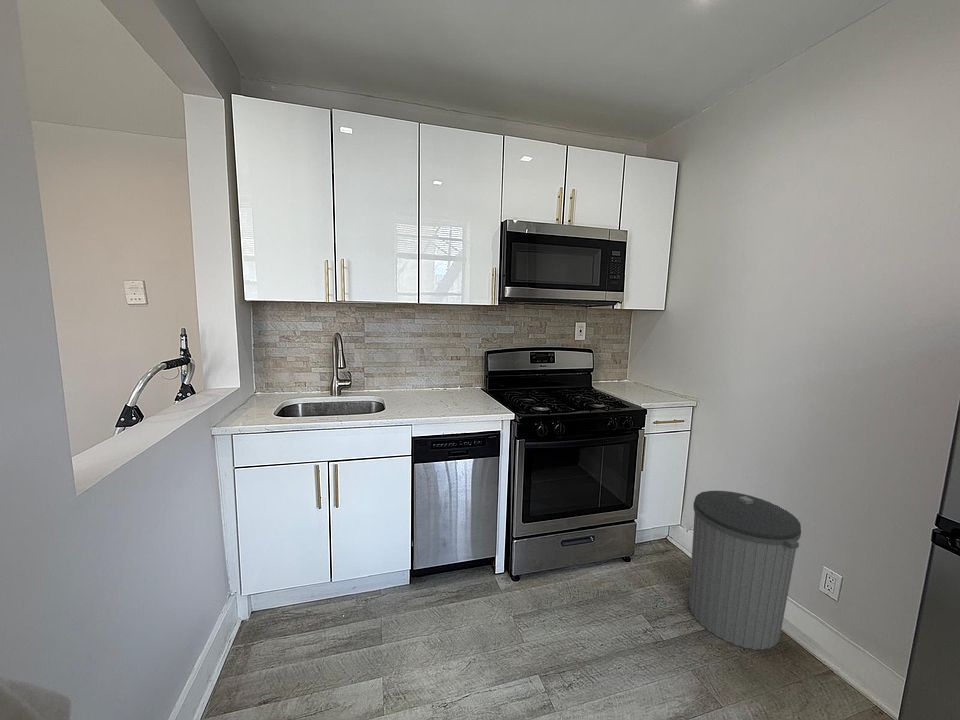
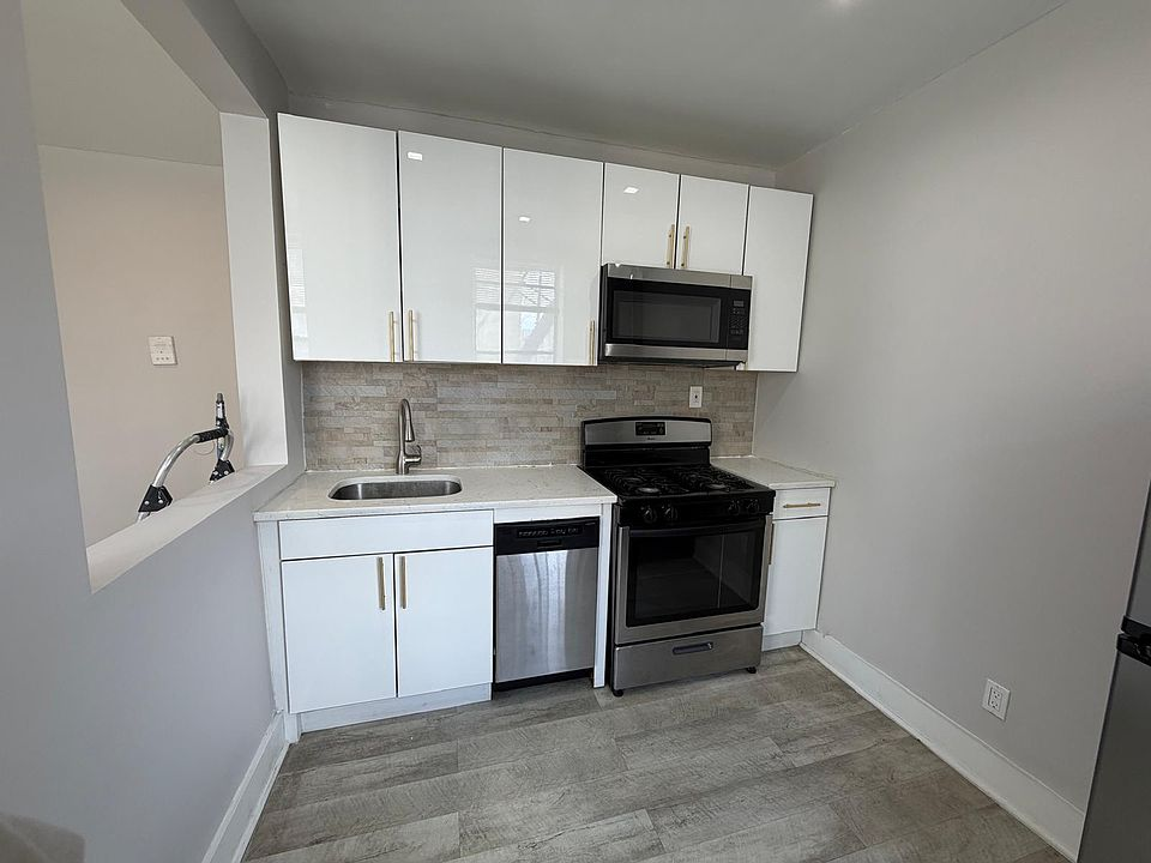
- trash can [688,490,802,651]
